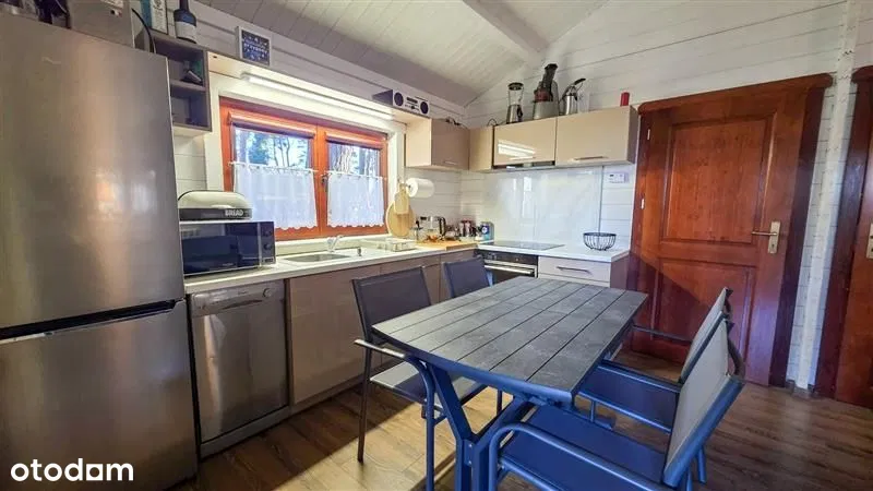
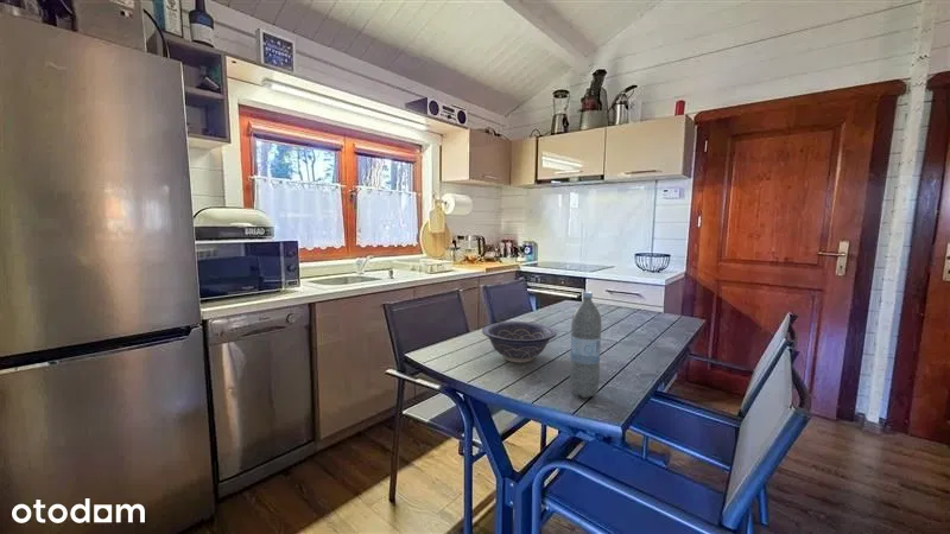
+ water bottle [569,290,602,399]
+ decorative bowl [481,320,558,364]
